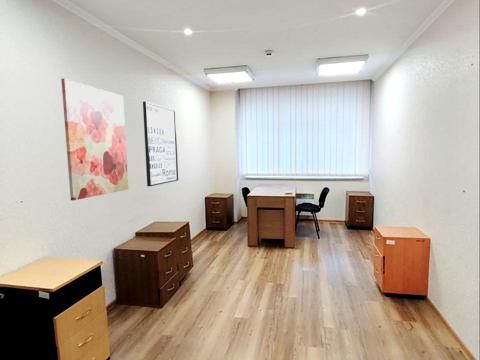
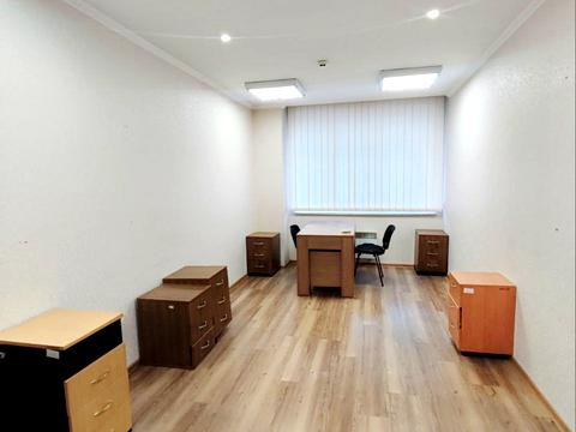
- wall art [60,77,129,201]
- wall art [142,100,179,187]
